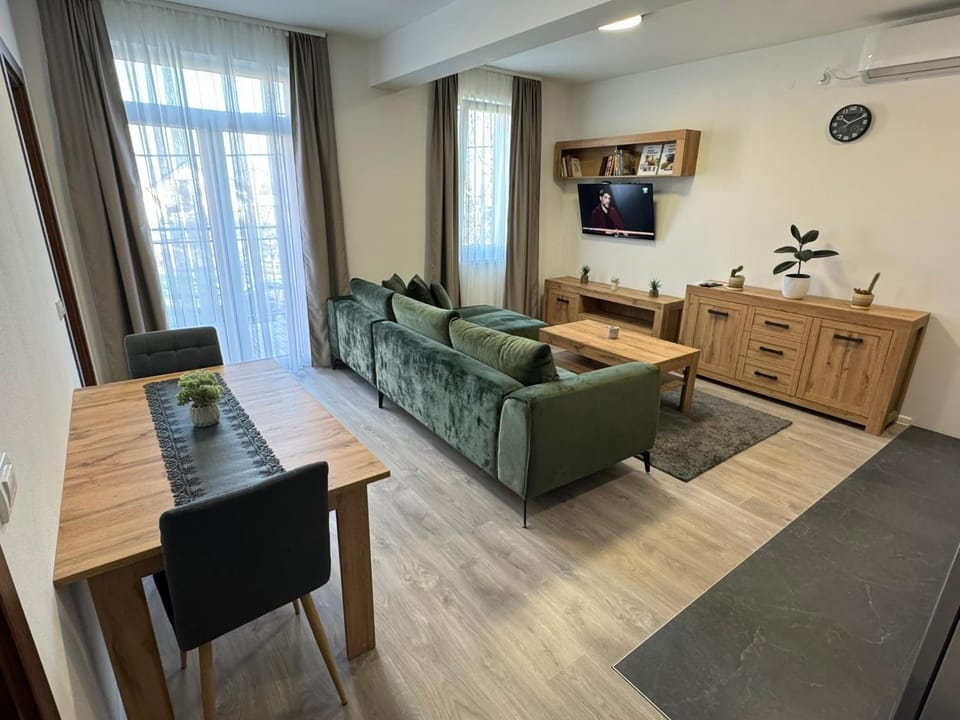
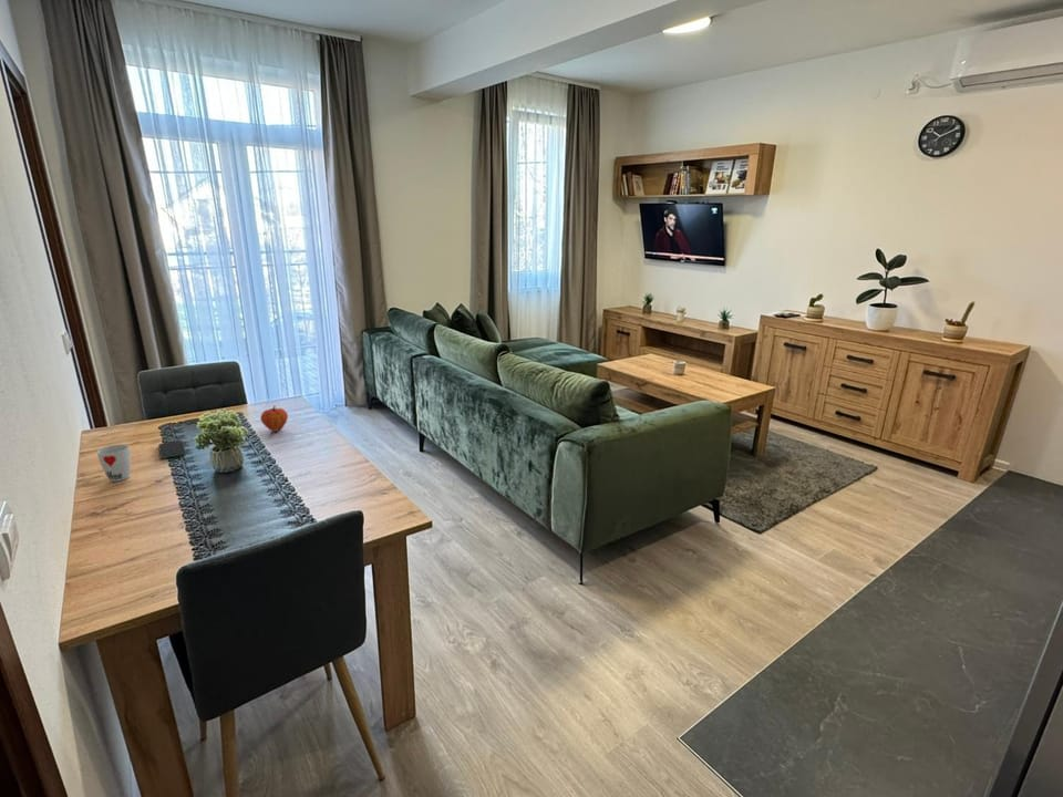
+ smartphone [157,439,187,459]
+ fruit [259,404,289,433]
+ cup [96,443,132,483]
